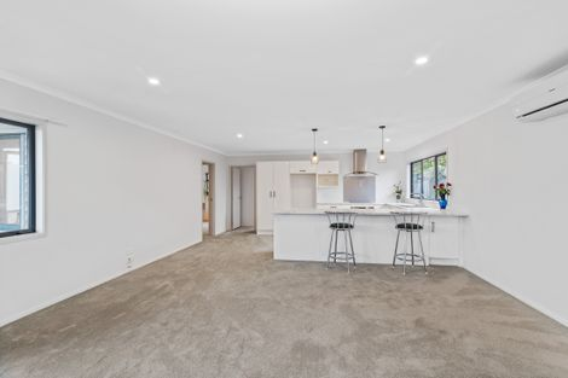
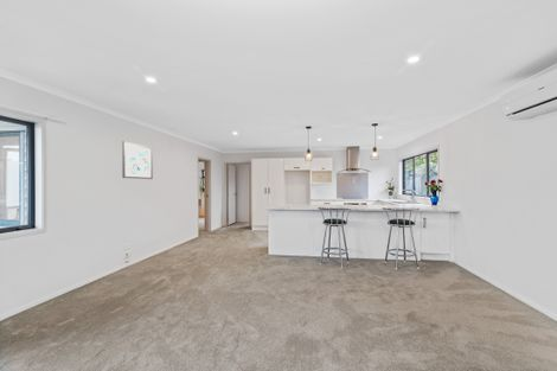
+ wall art [121,140,154,180]
